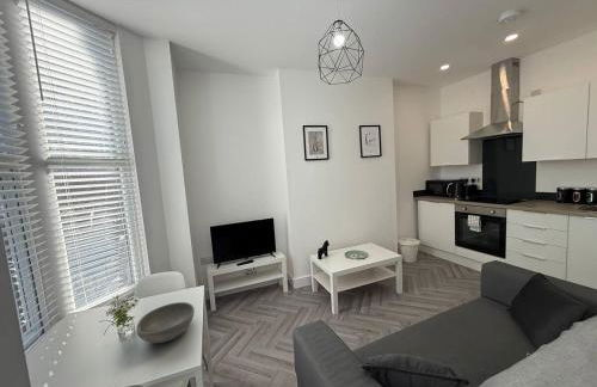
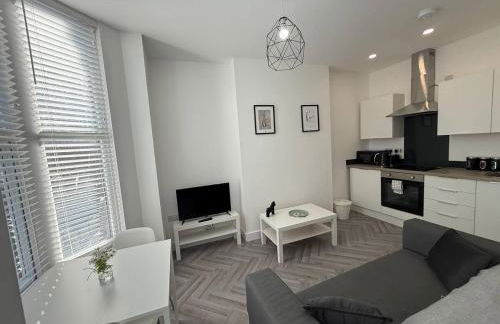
- bowl [135,301,196,344]
